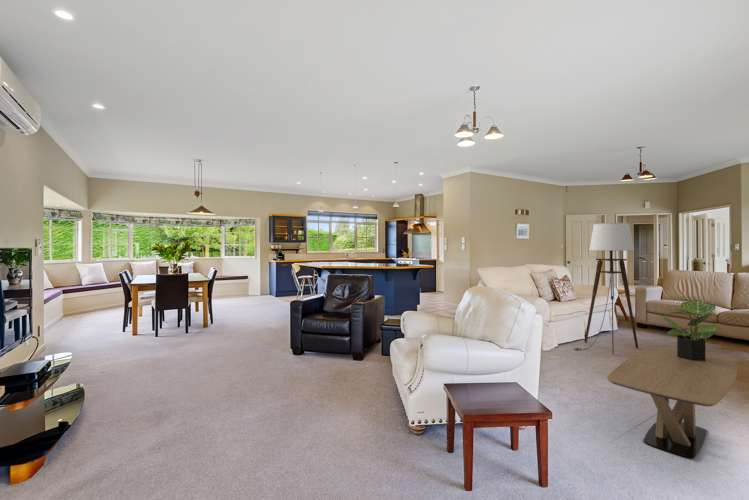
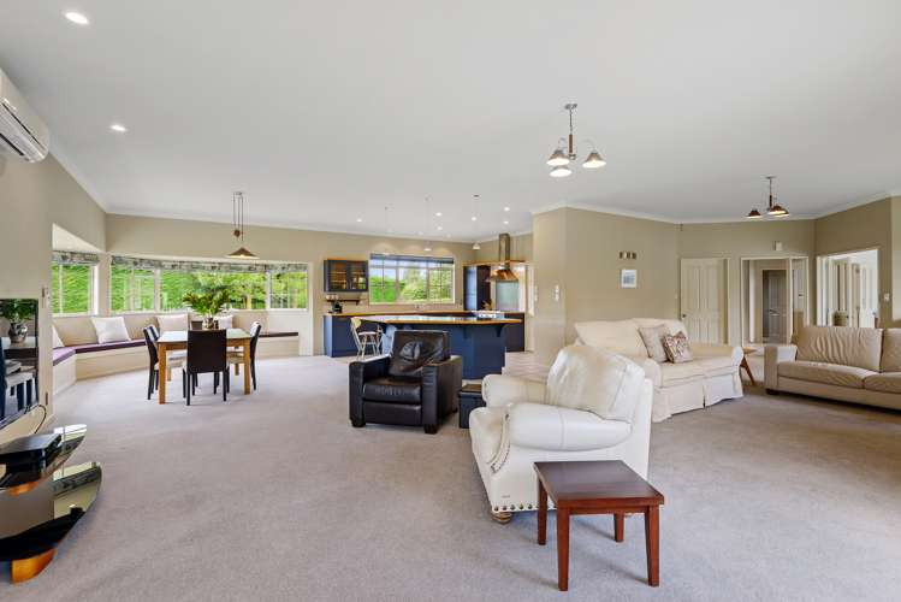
- floor lamp [573,222,639,356]
- coffee table [606,346,738,459]
- potted plant [660,299,723,361]
